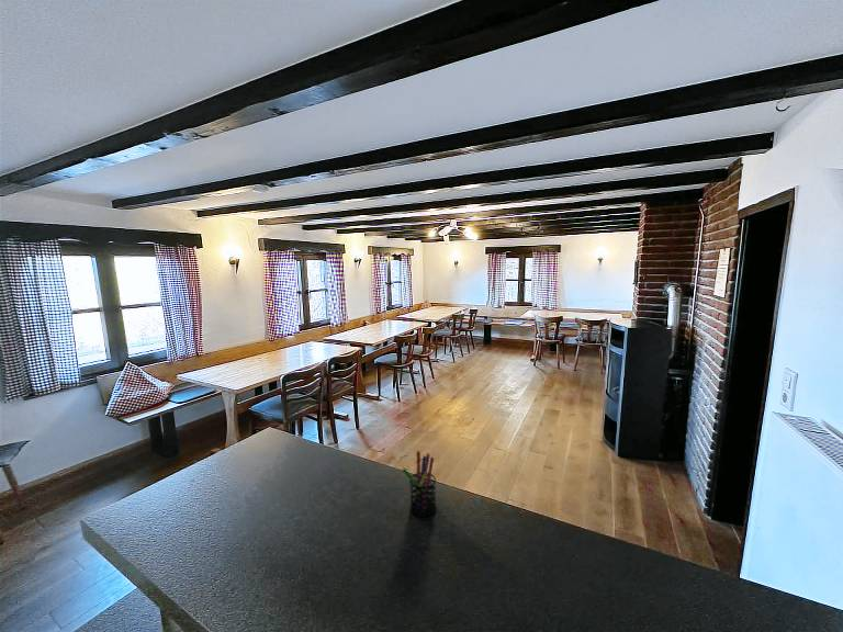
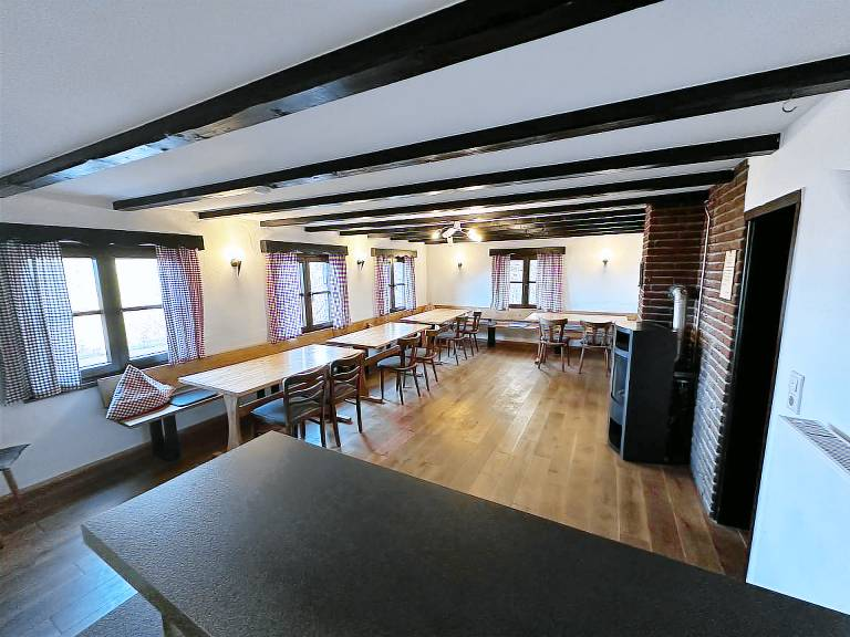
- pen holder [402,450,437,518]
